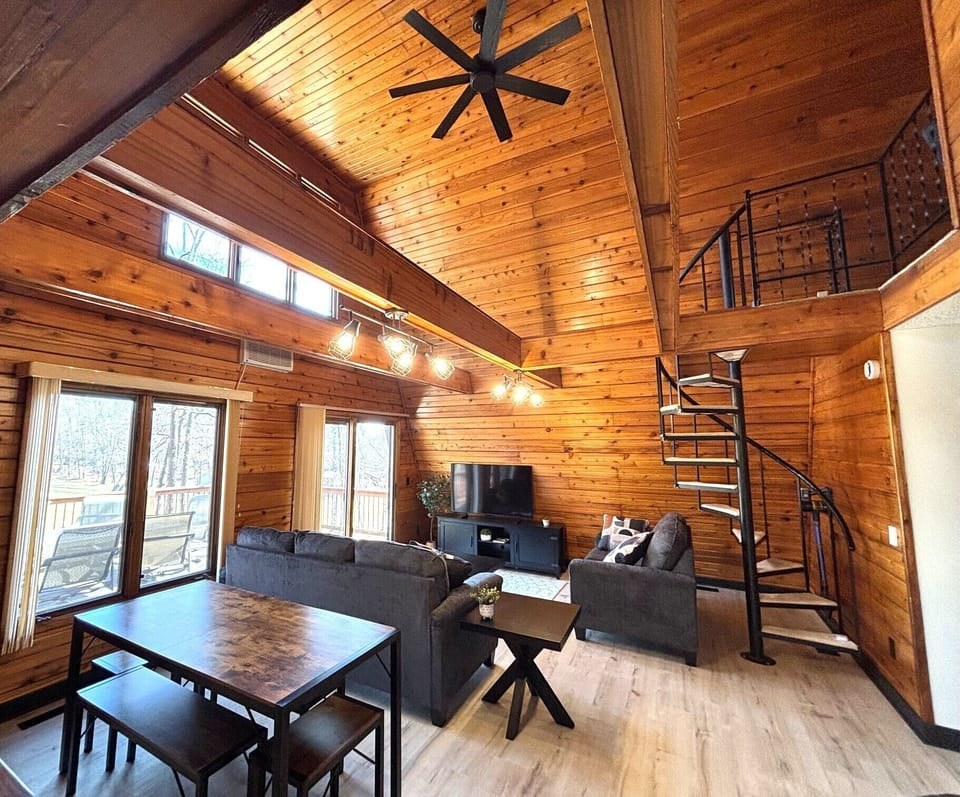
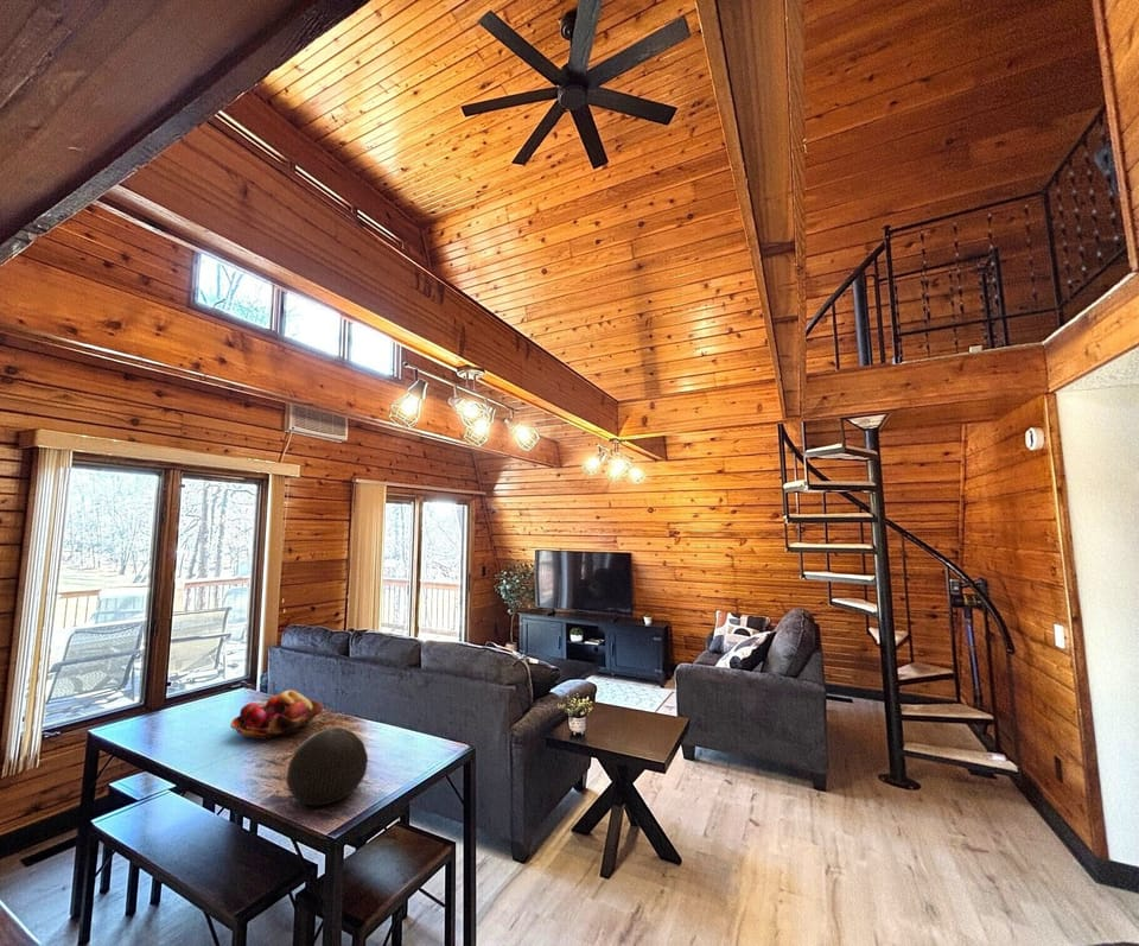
+ fruit basket [229,690,325,741]
+ decorative ball [285,726,369,806]
